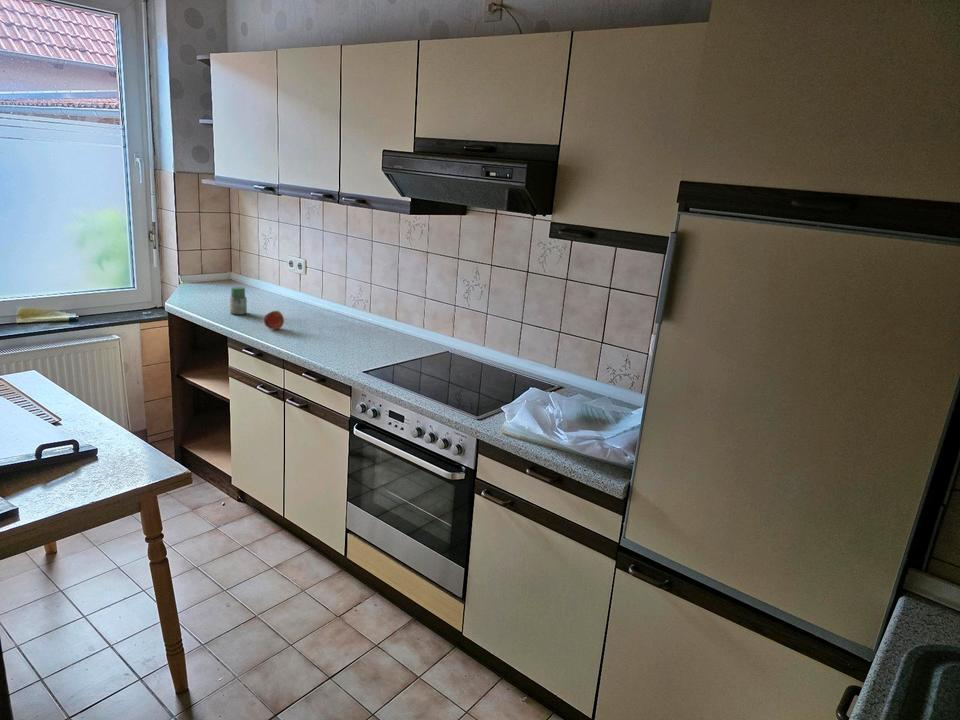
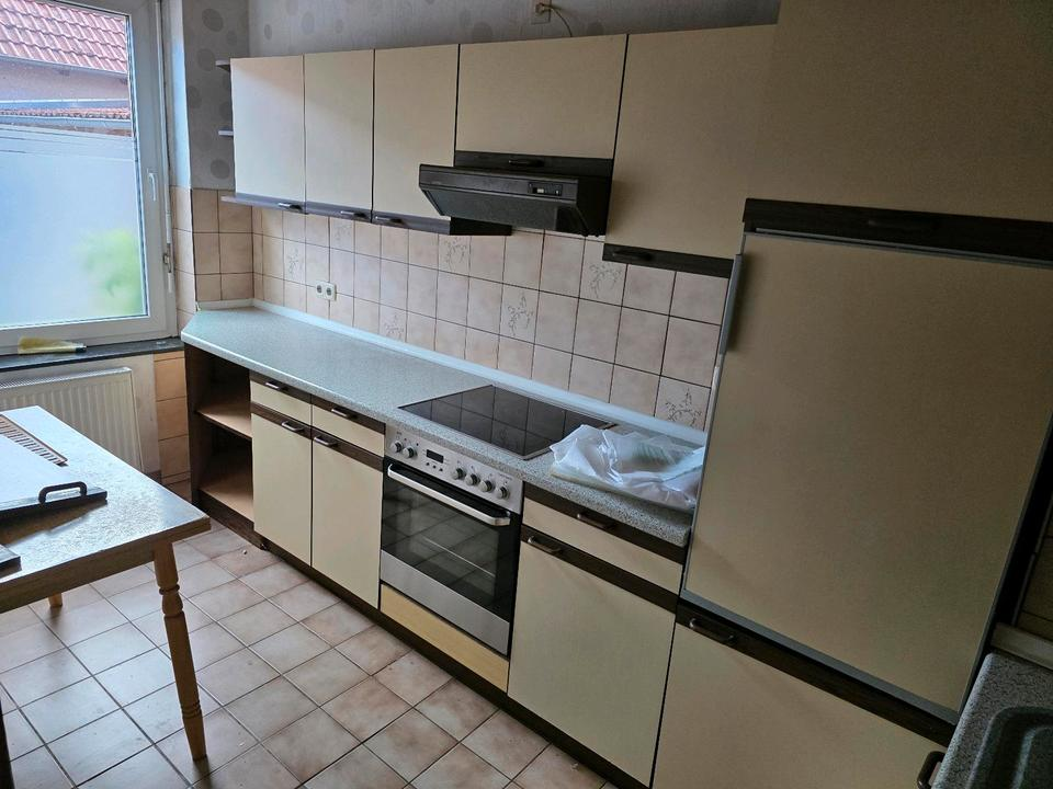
- jar [229,286,248,316]
- apple [263,310,285,330]
